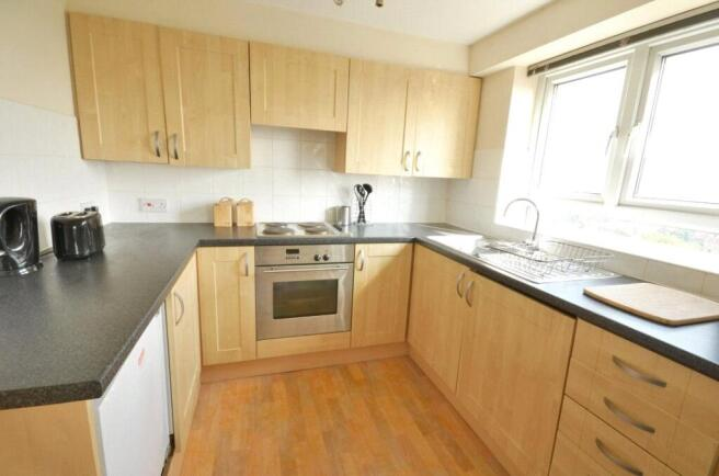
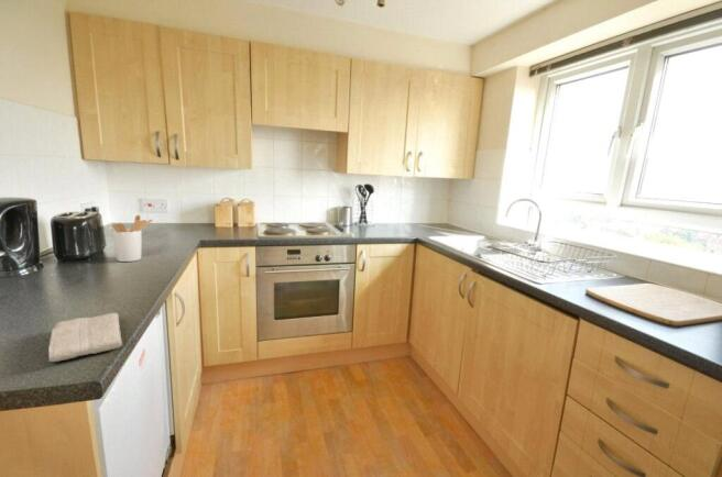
+ washcloth [47,312,123,363]
+ utensil holder [111,214,154,263]
